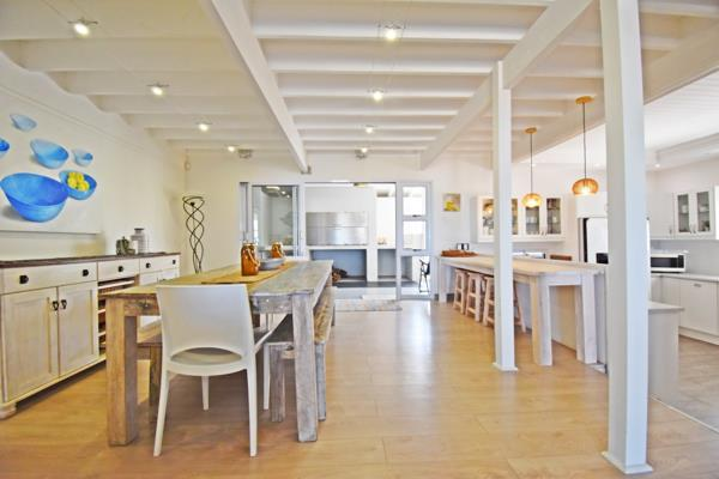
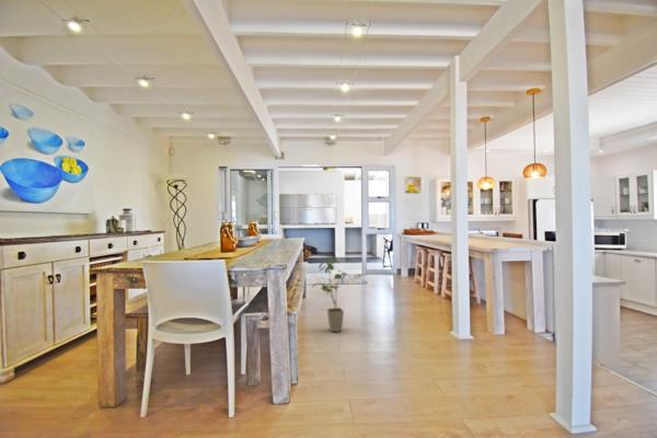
+ house plant [311,258,350,333]
